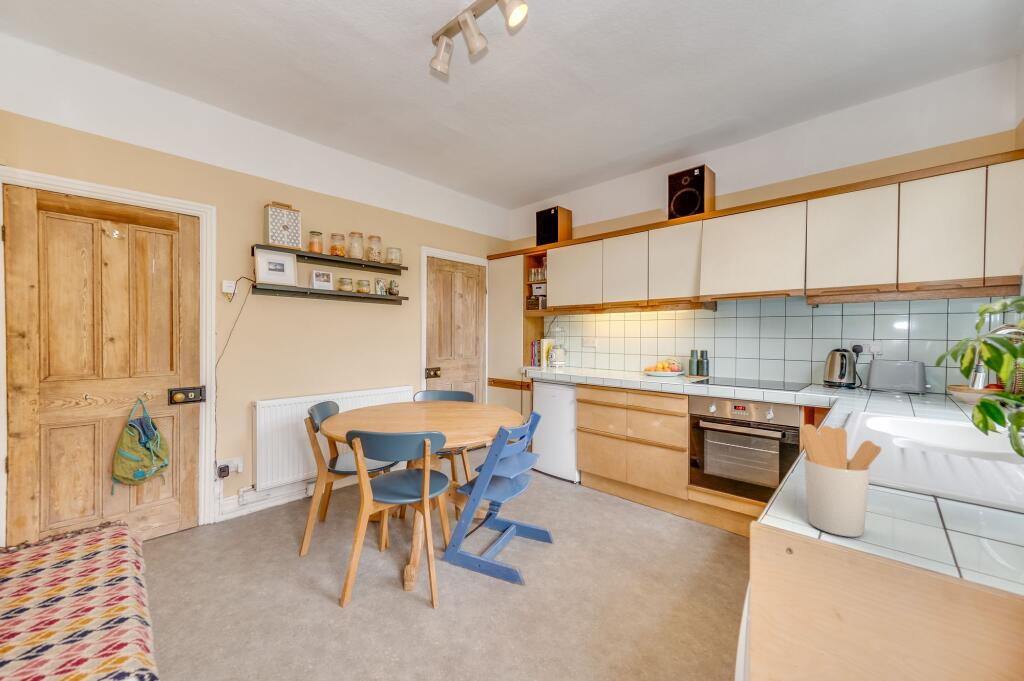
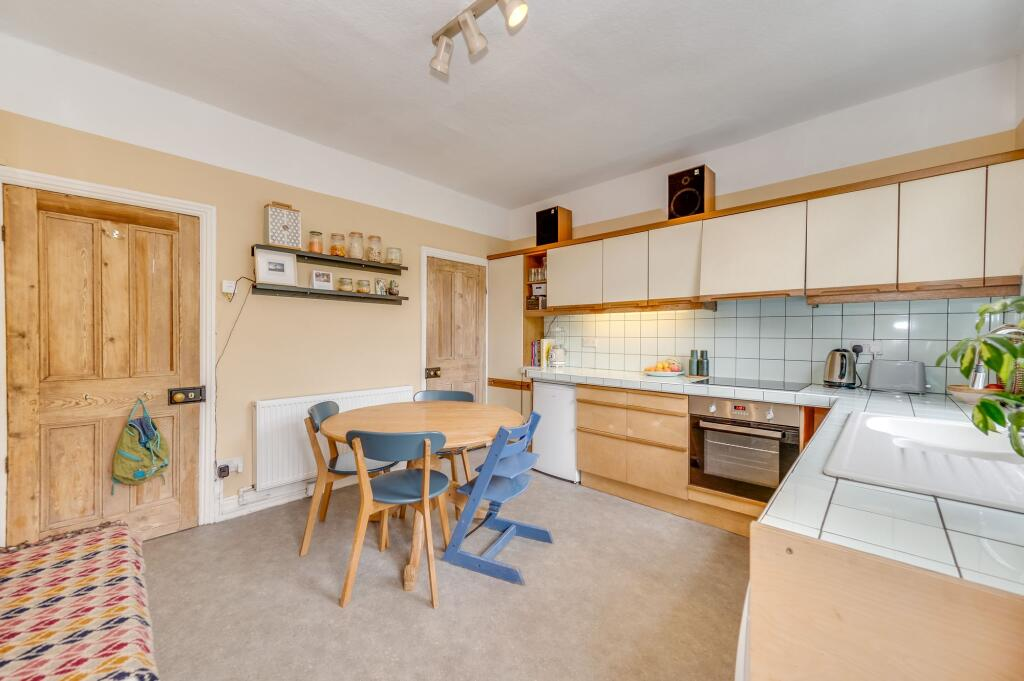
- utensil holder [799,423,882,538]
